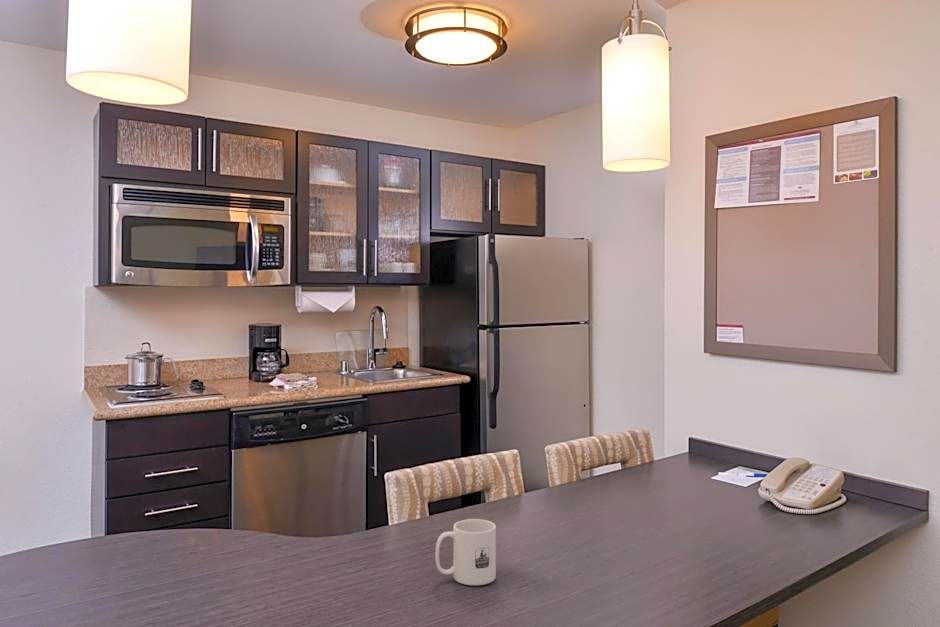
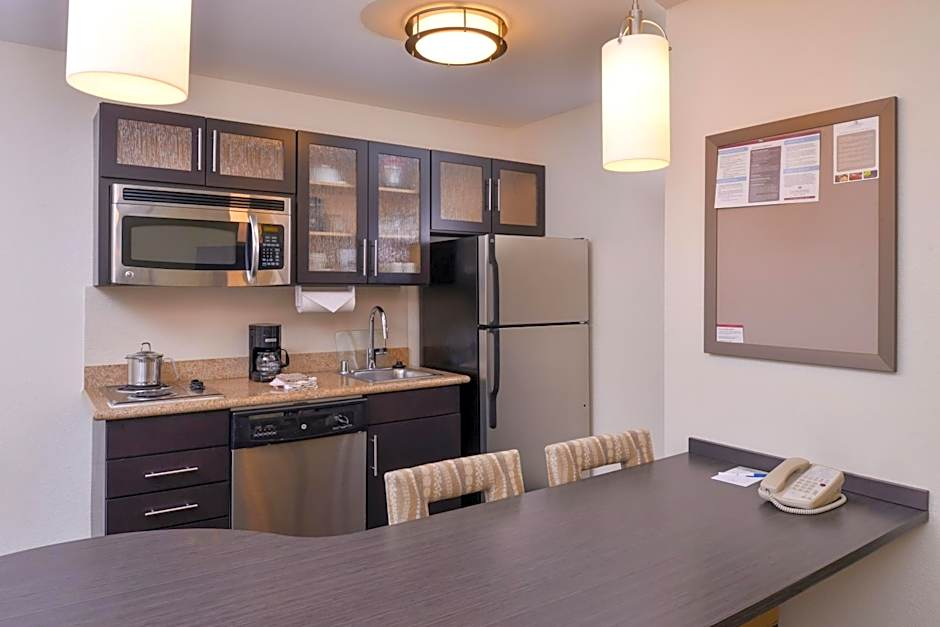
- mug [434,518,497,586]
